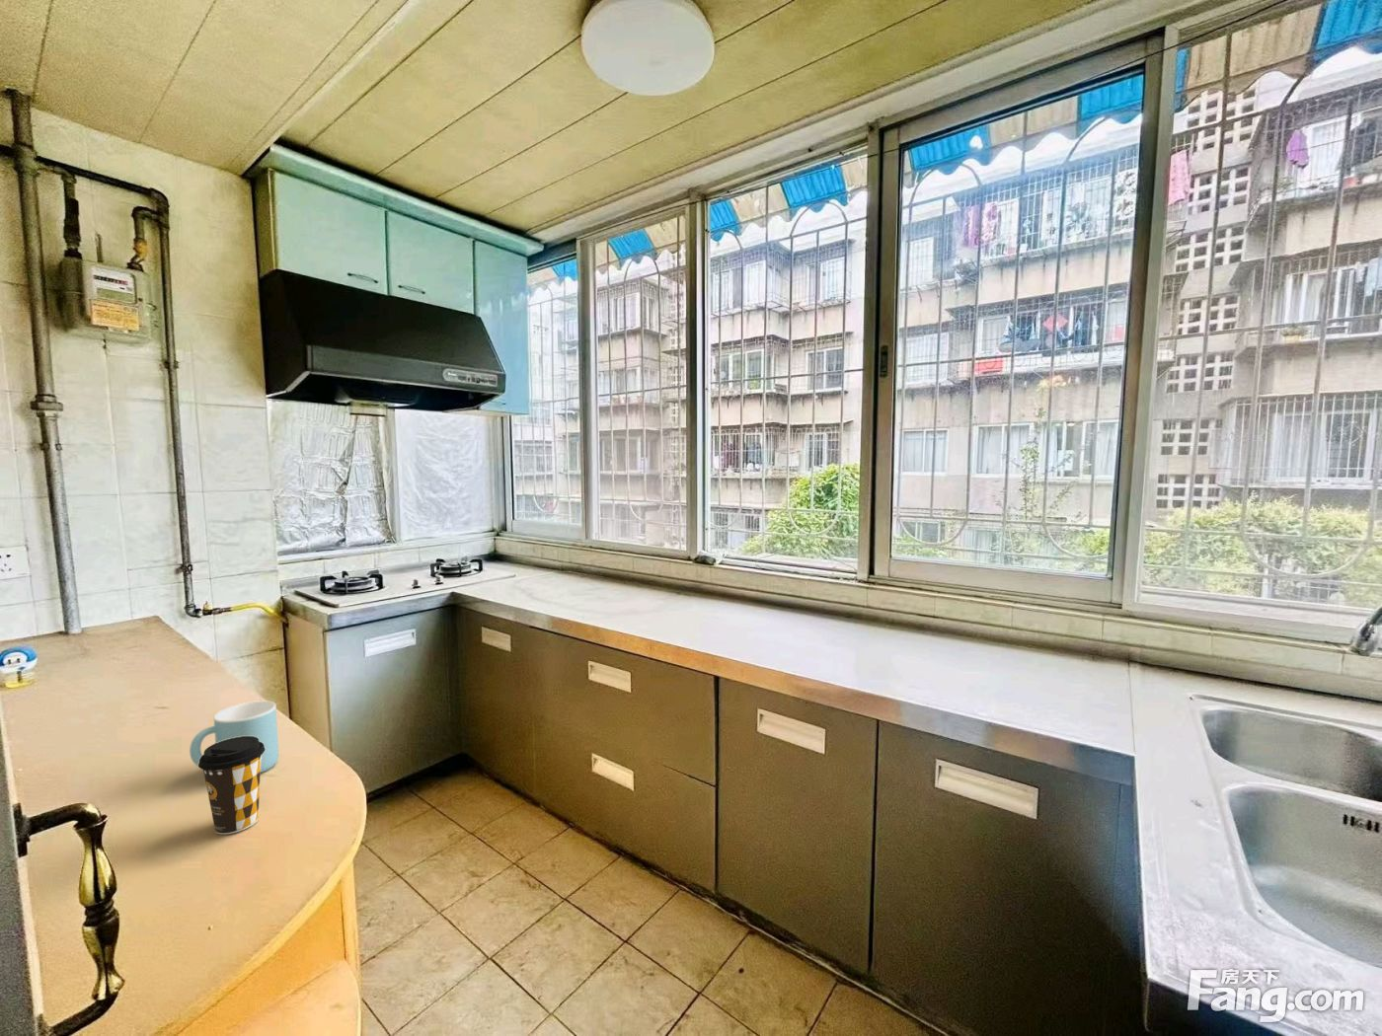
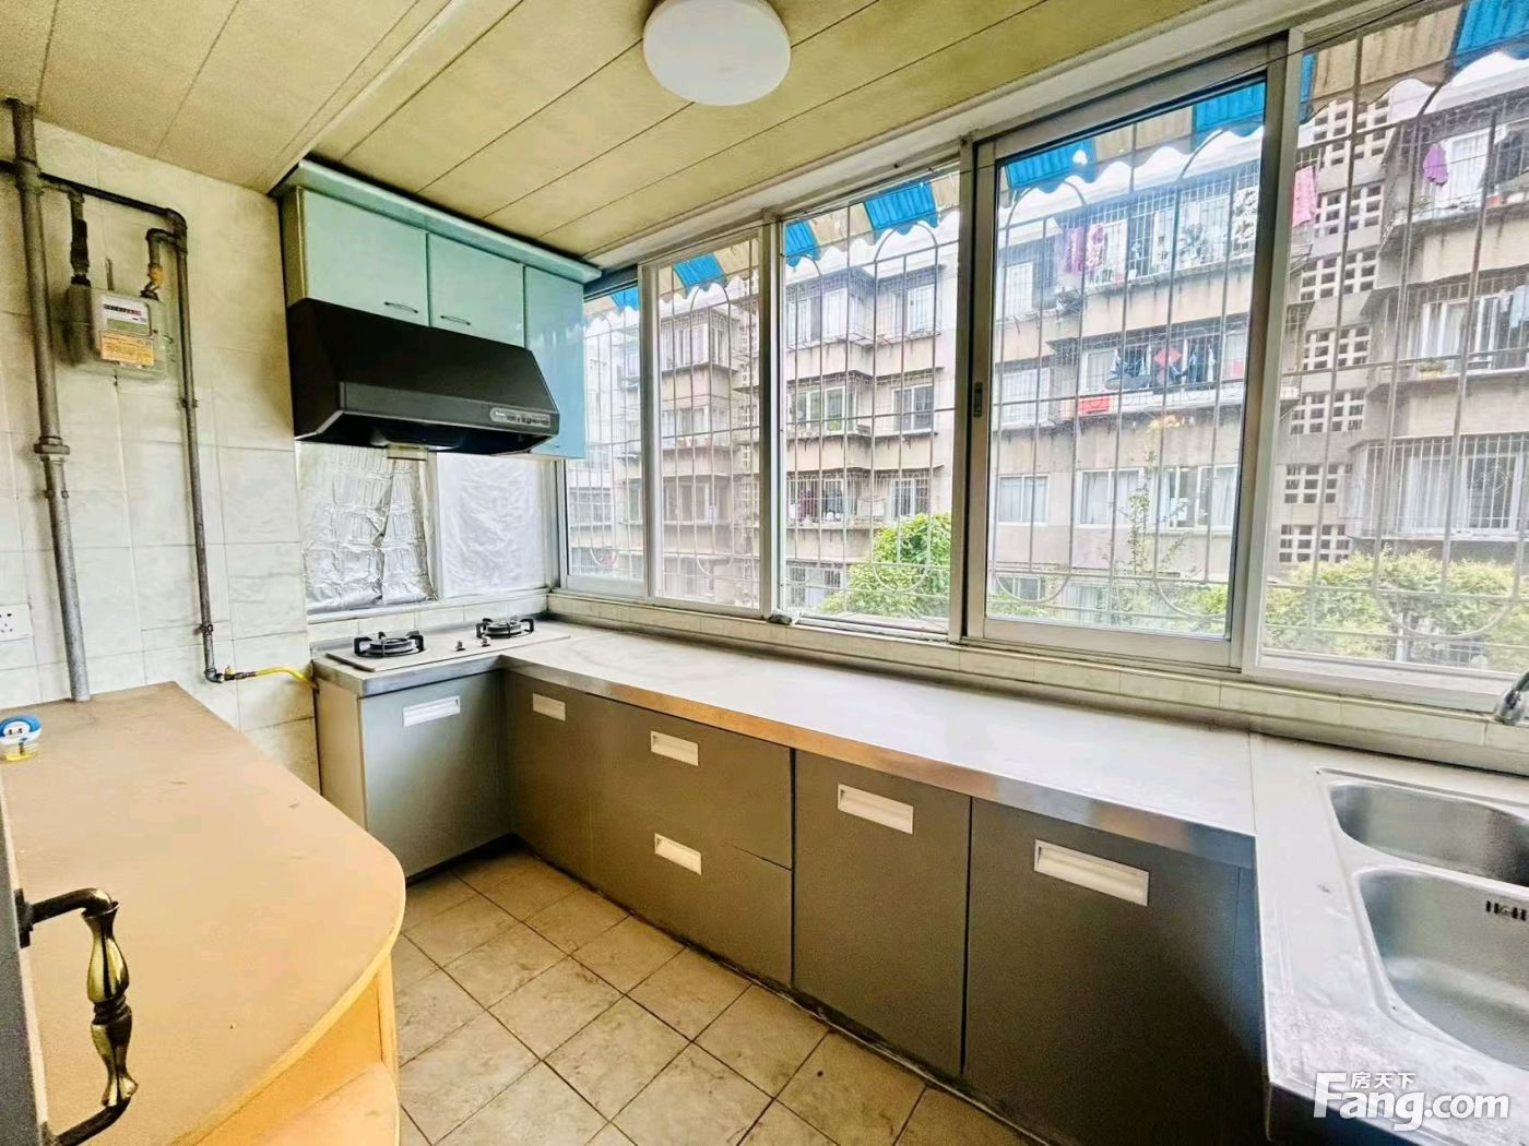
- coffee cup [197,736,266,836]
- mug [188,700,280,774]
